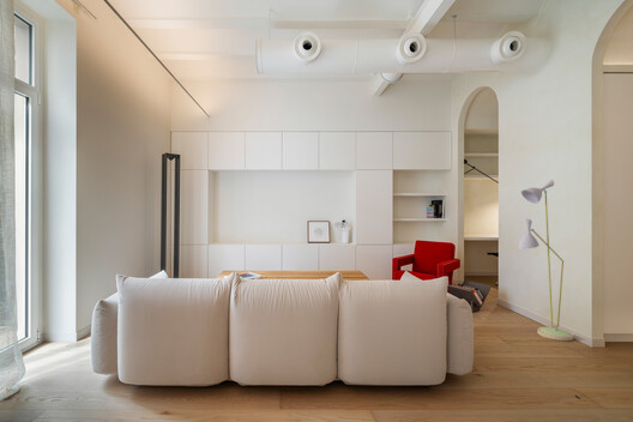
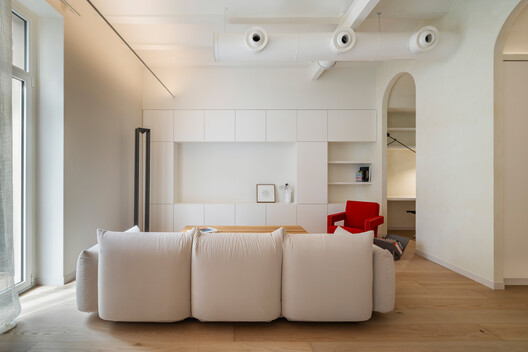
- floor lamp [517,179,574,342]
